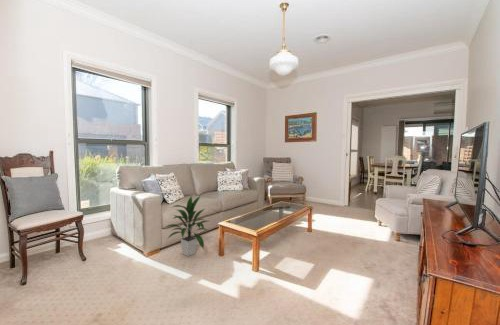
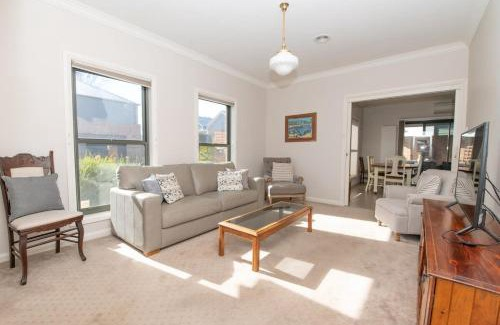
- indoor plant [163,194,210,257]
